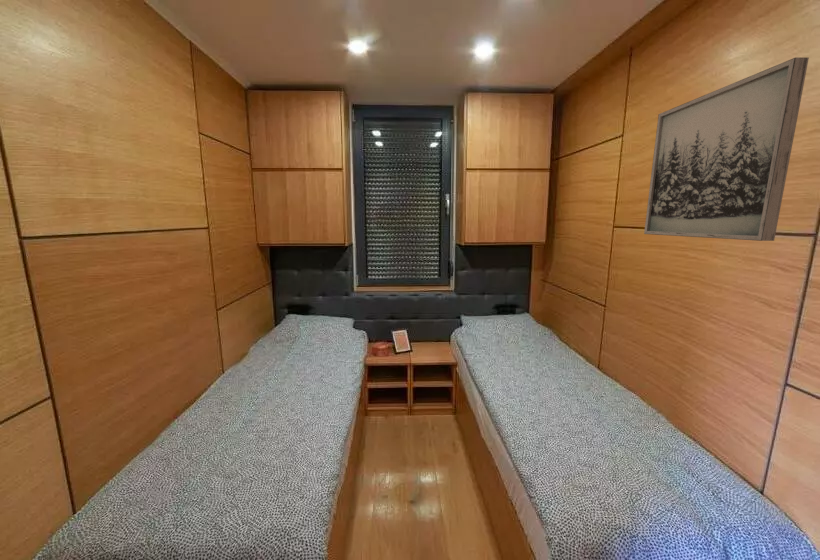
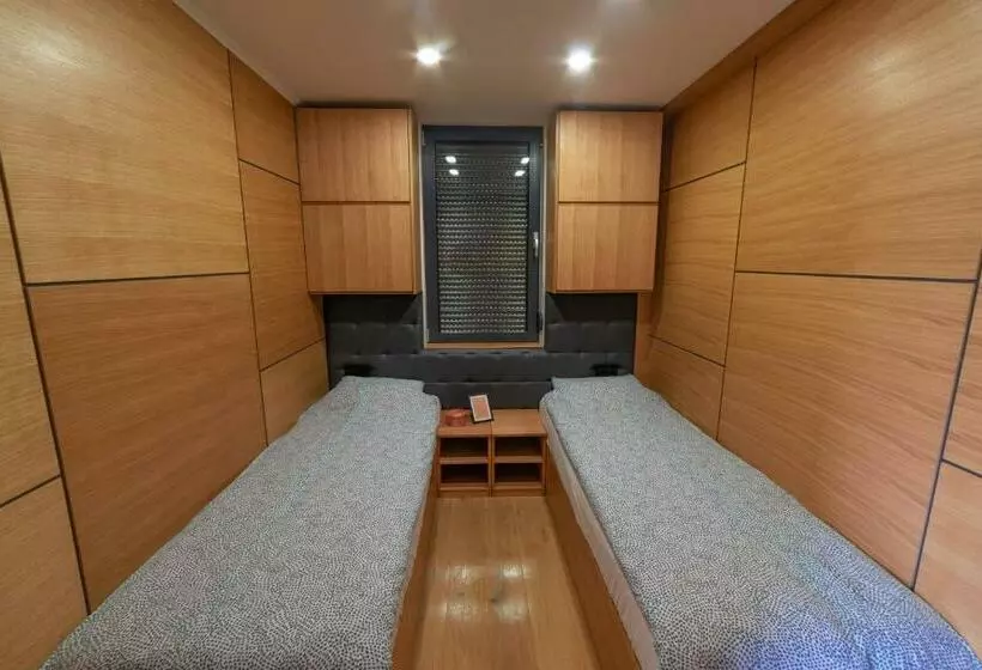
- wall art [643,56,810,242]
